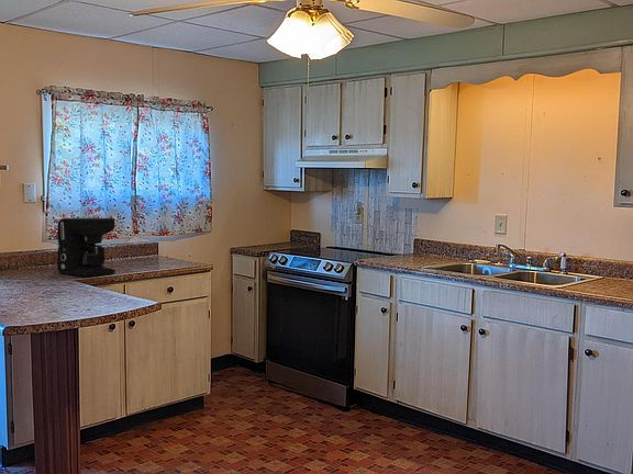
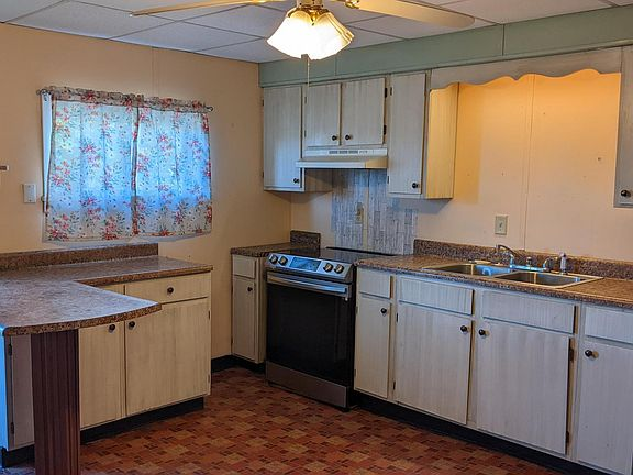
- coffee maker [56,216,116,278]
